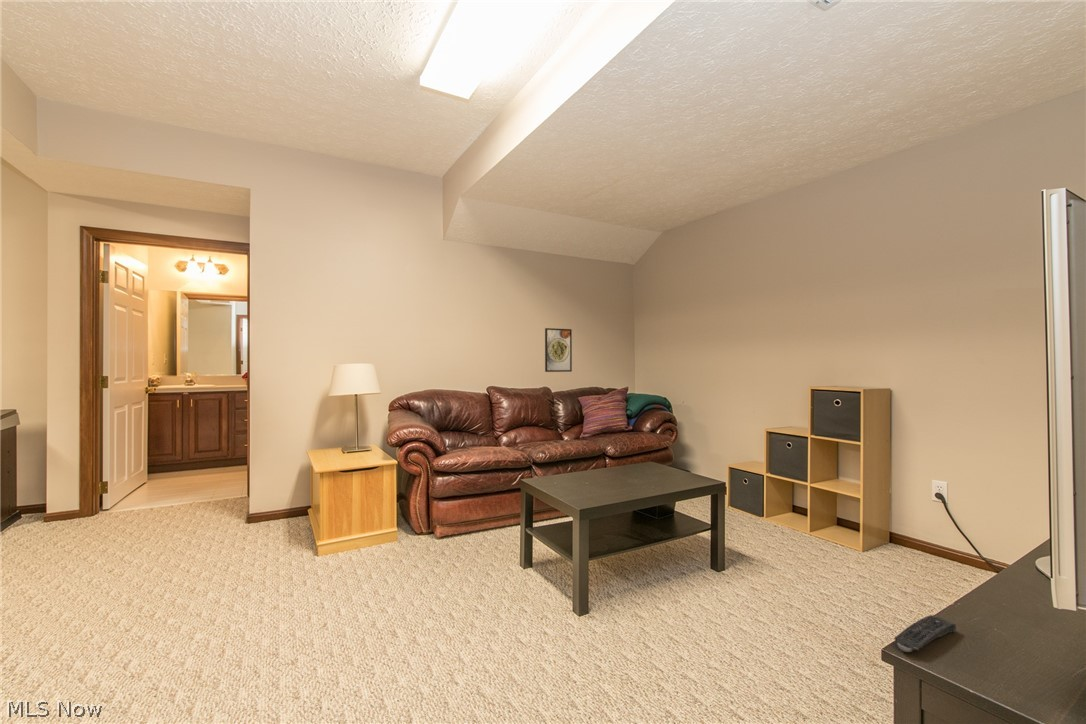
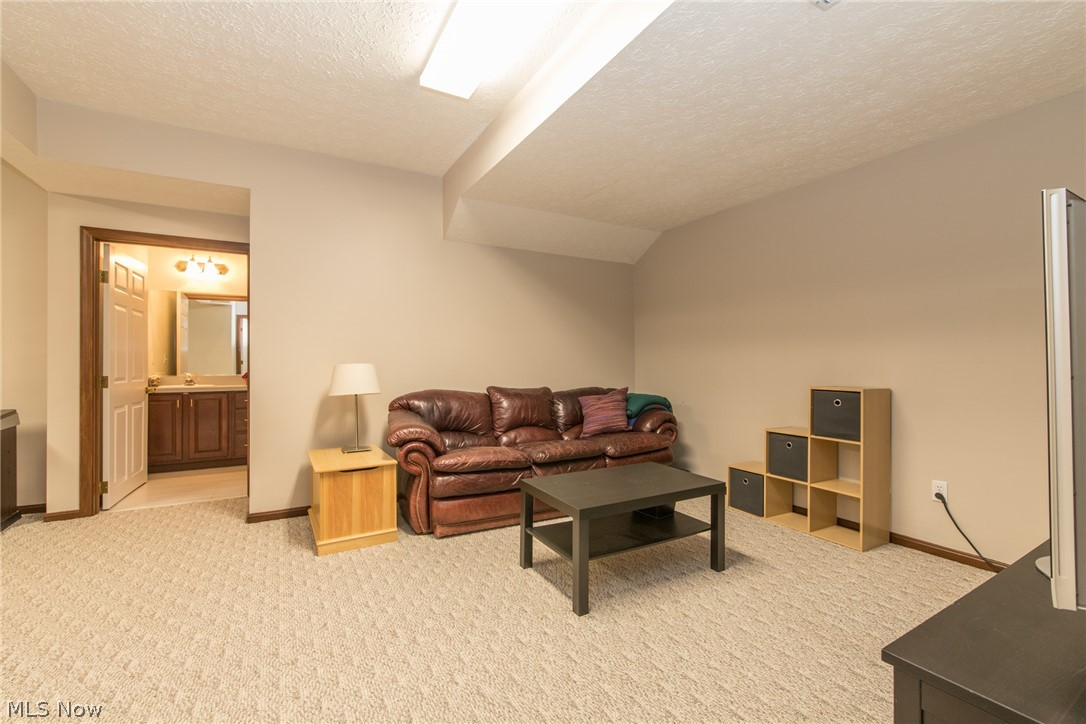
- remote control [893,614,957,653]
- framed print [544,327,573,373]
